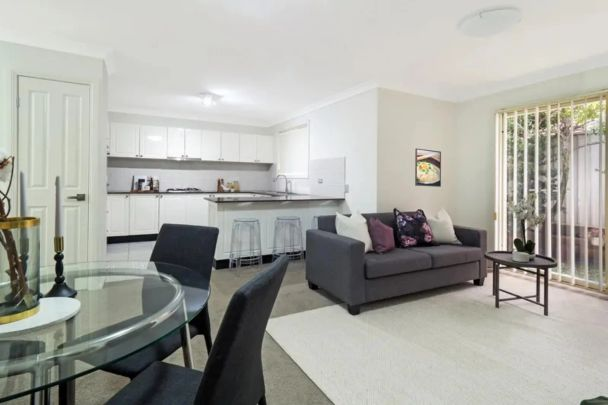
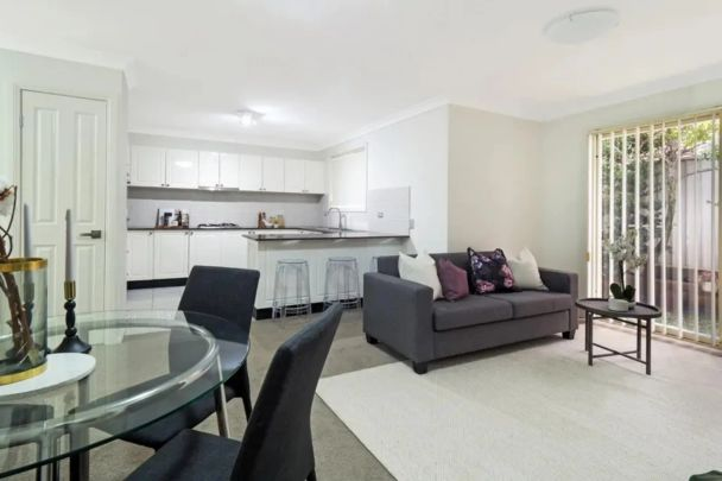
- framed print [414,147,442,188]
